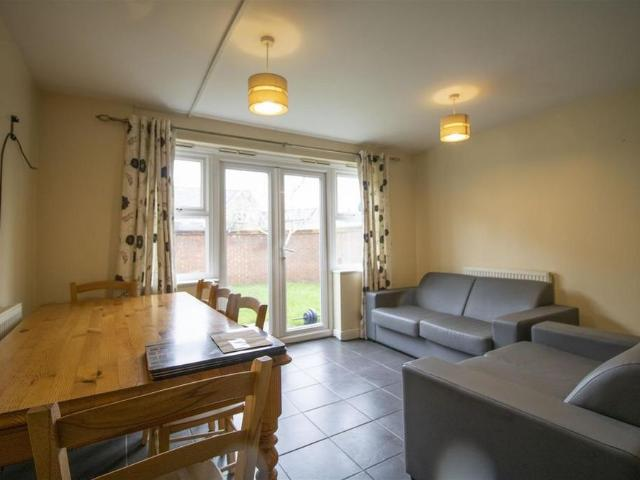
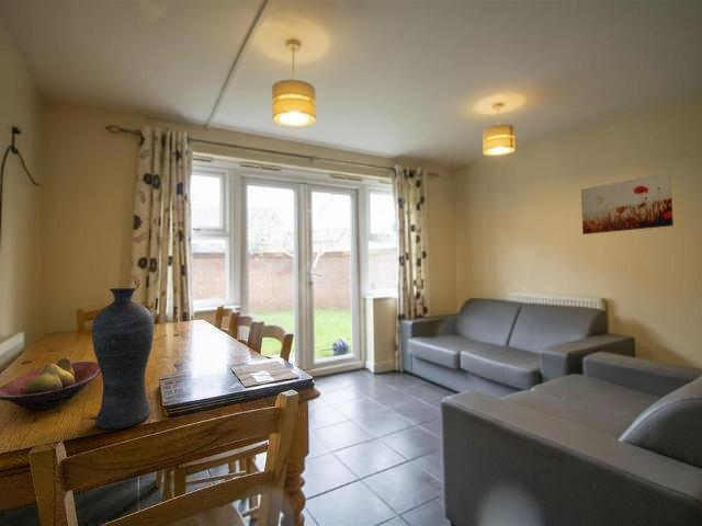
+ wall art [580,171,675,236]
+ vase [91,287,155,430]
+ fruit bowl [0,356,101,411]
